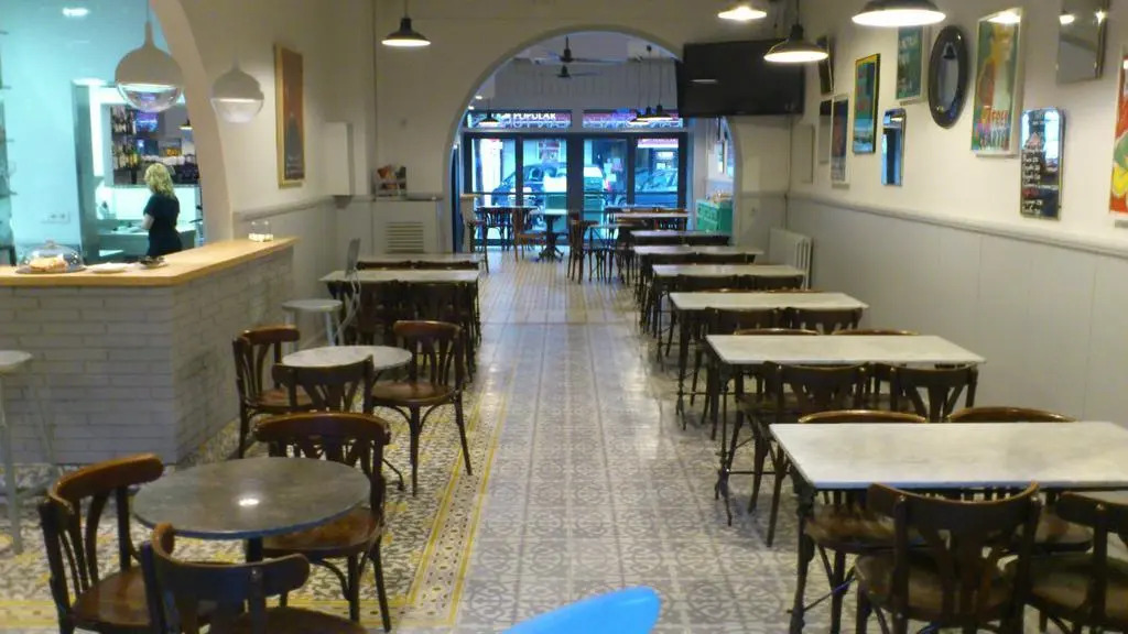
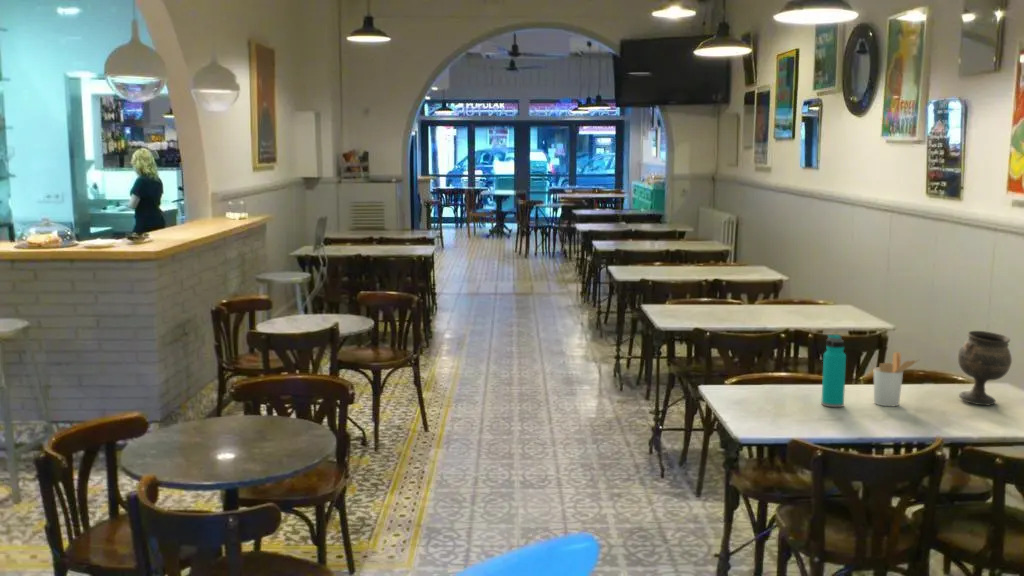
+ water bottle [820,333,847,408]
+ goblet [957,330,1013,406]
+ utensil holder [873,351,920,407]
